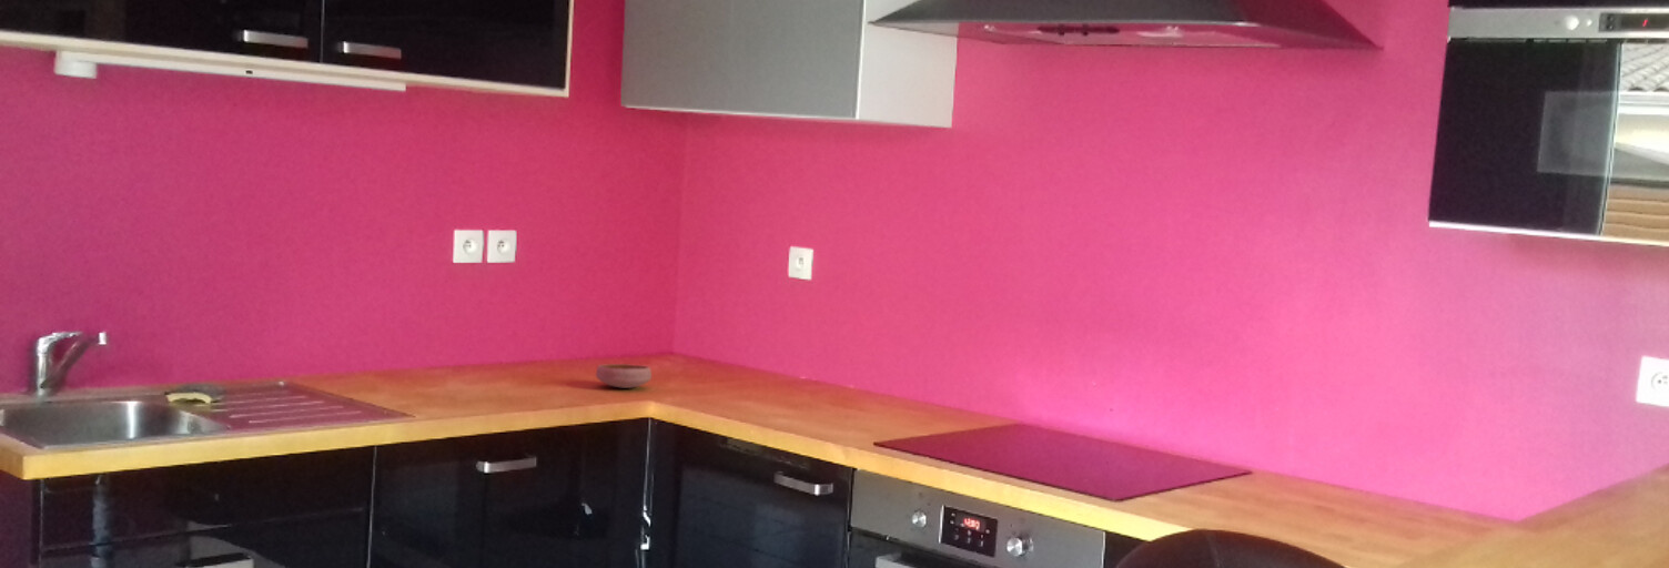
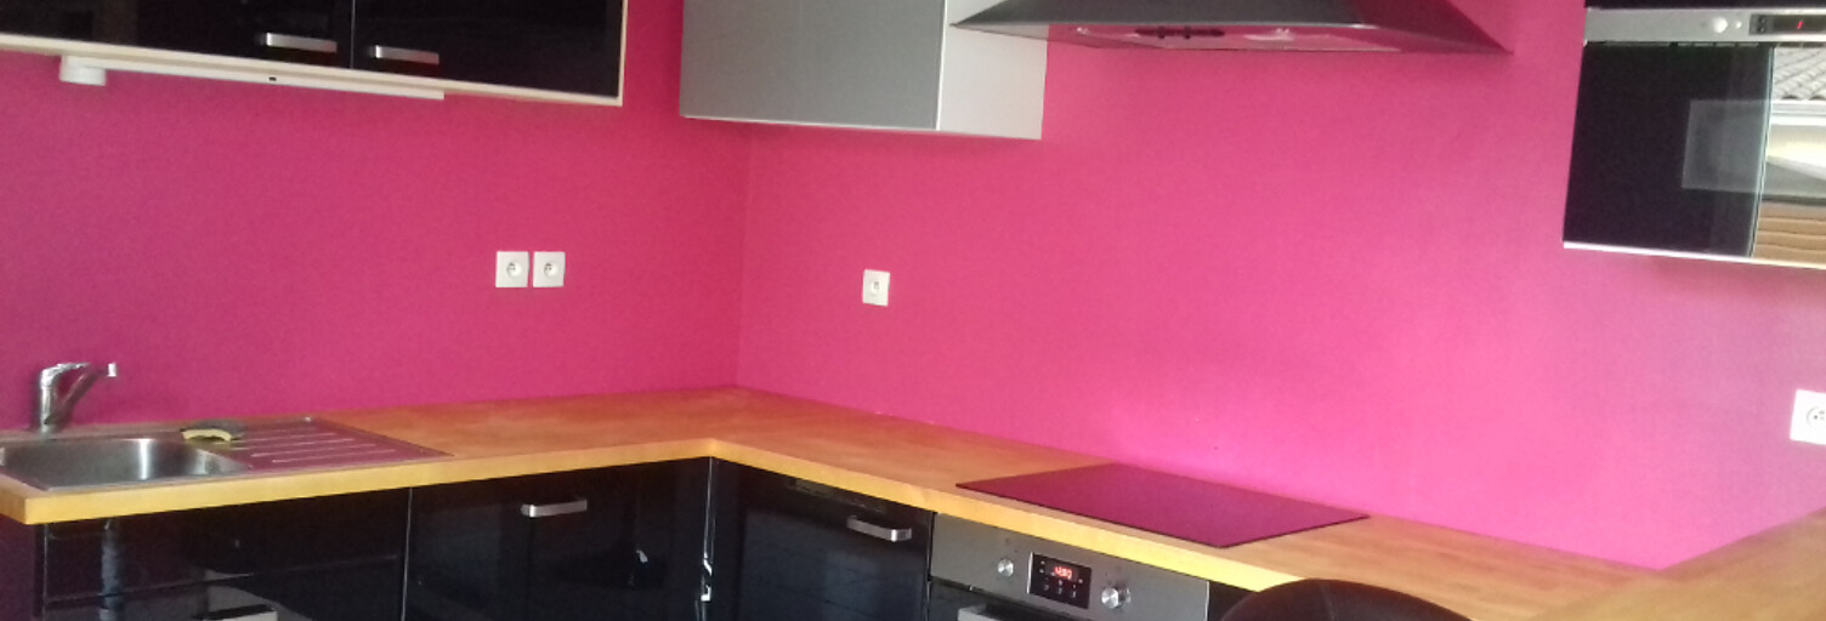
- bowl [595,363,653,389]
